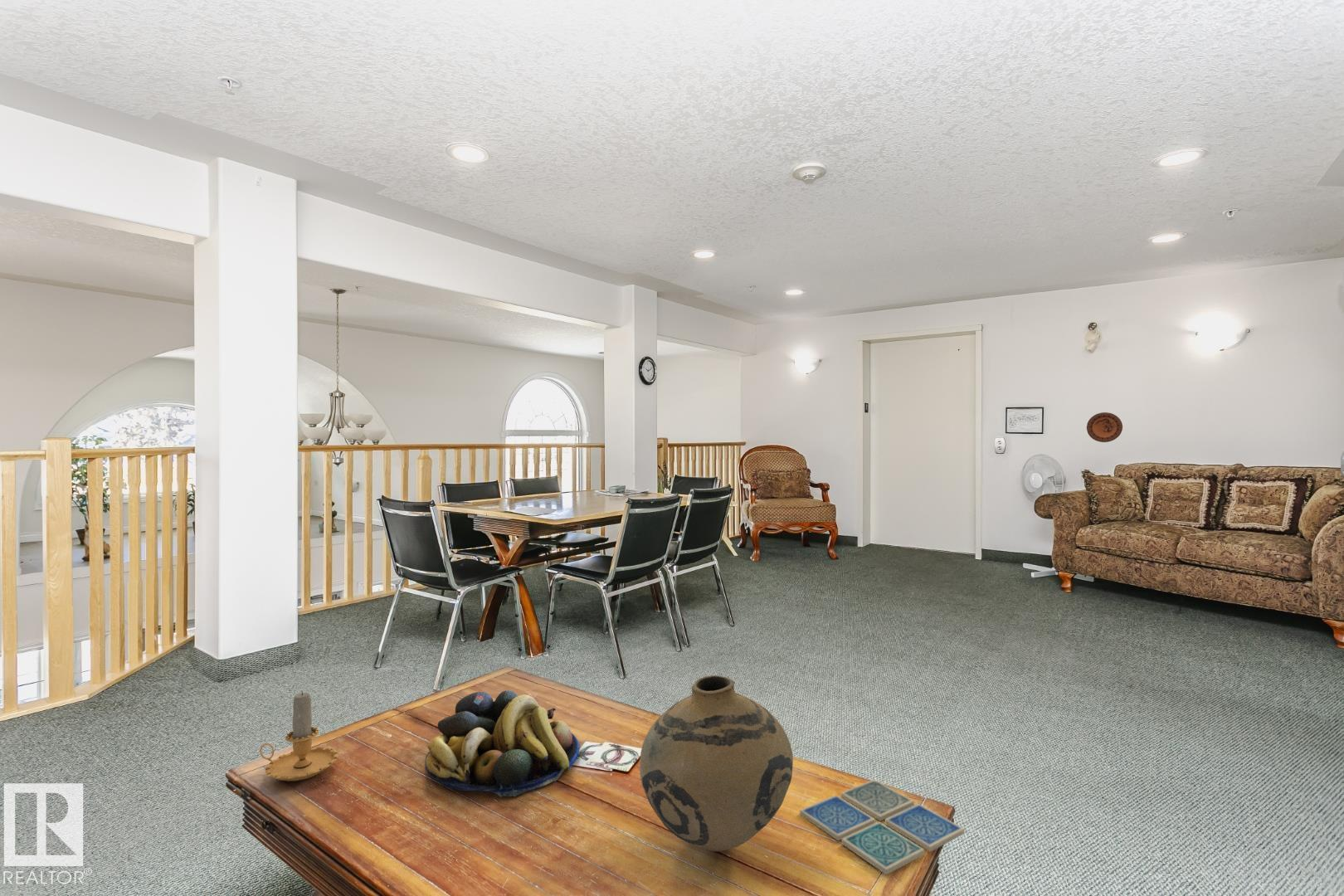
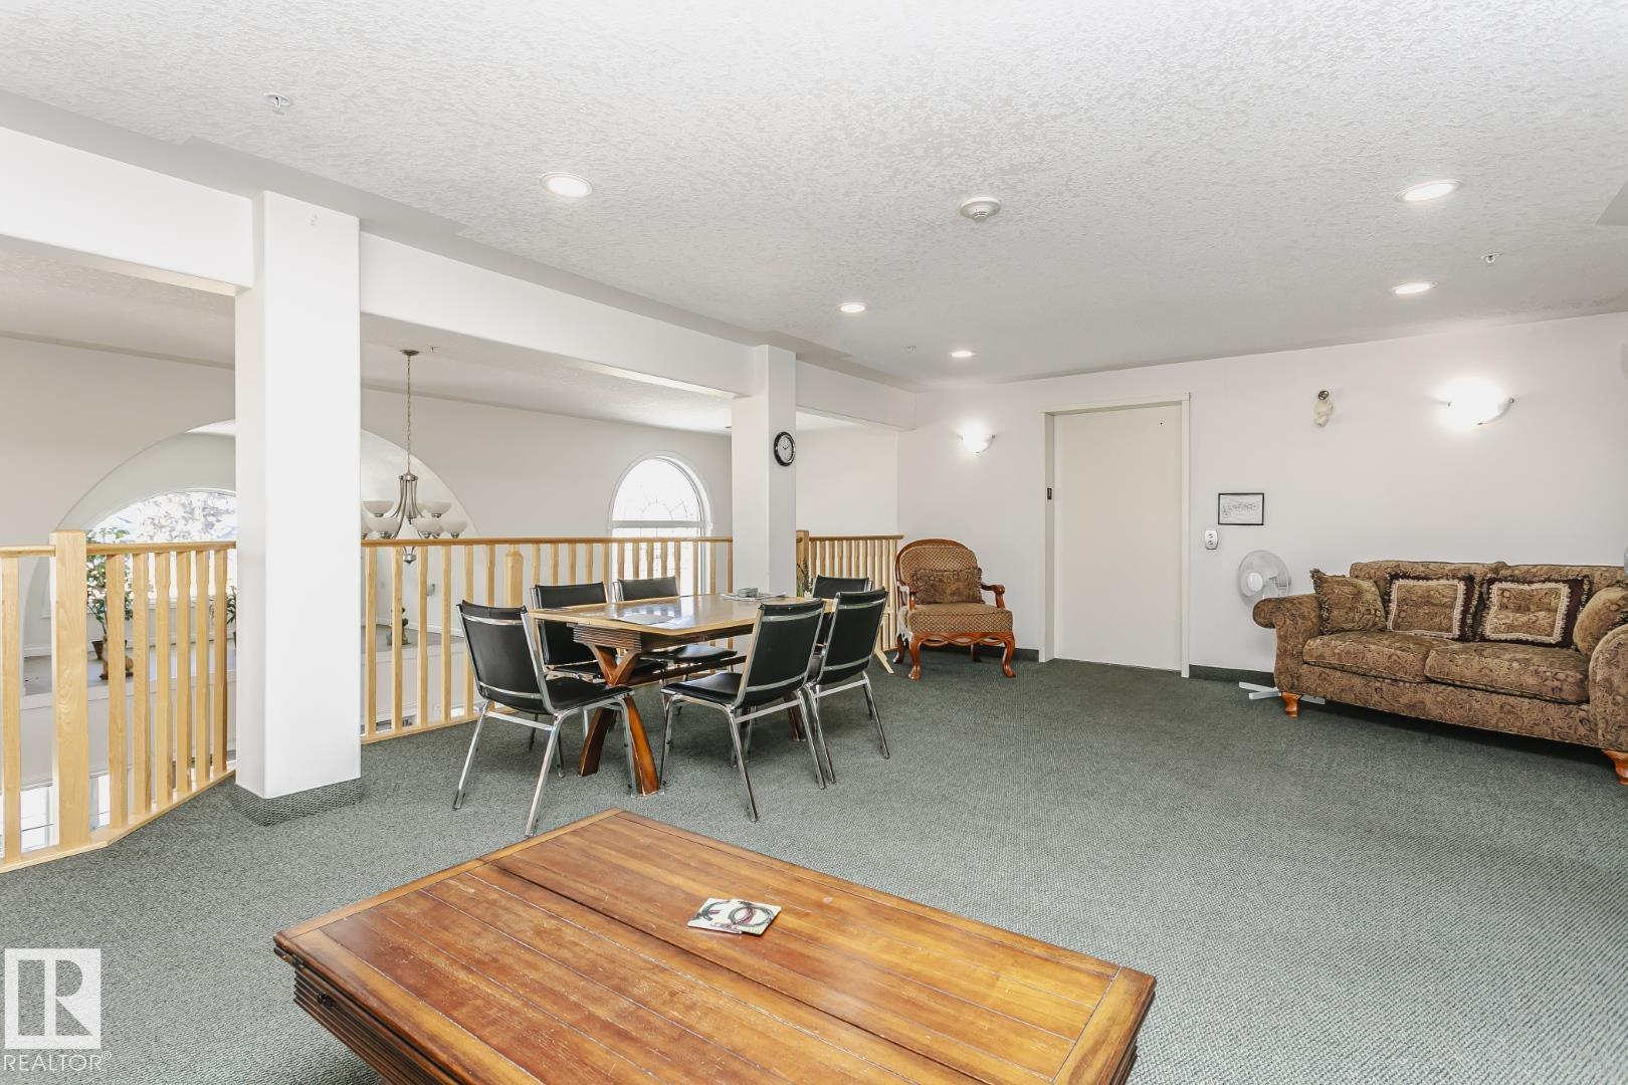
- fruit bowl [424,689,580,797]
- drink coaster [799,778,966,875]
- candle [259,691,339,782]
- decorative plate [1086,411,1123,443]
- vase [639,674,794,852]
